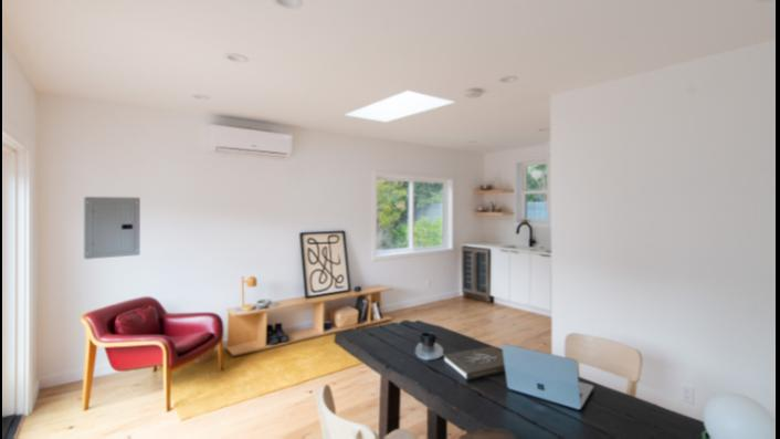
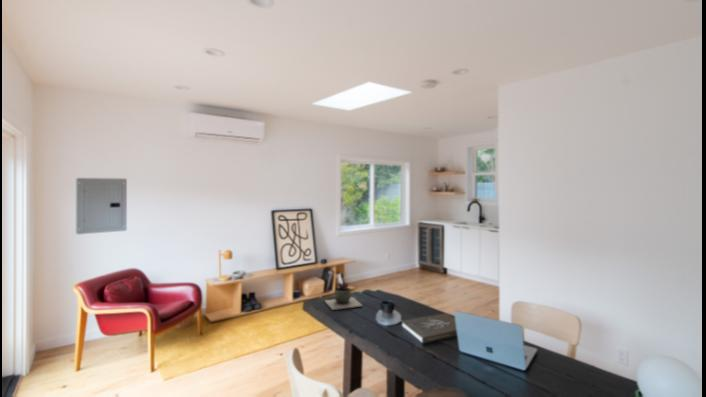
+ succulent plant [324,281,364,311]
